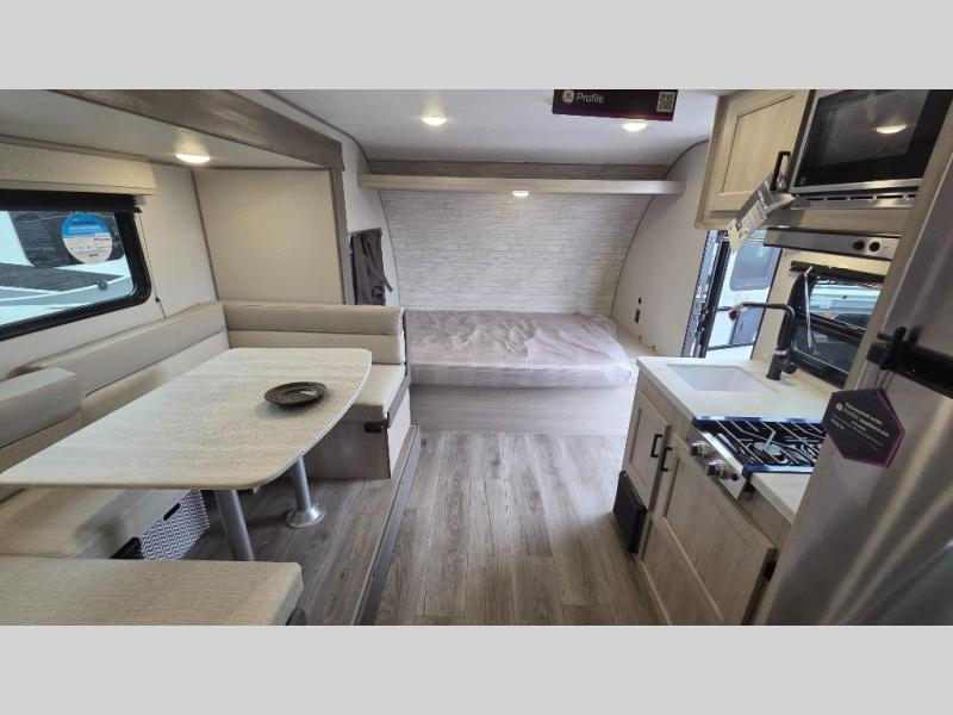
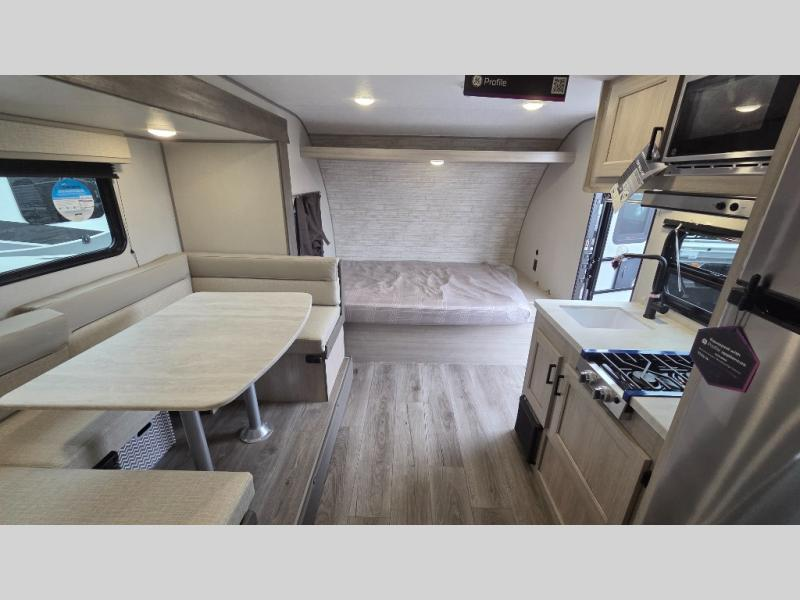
- tart tin [263,380,328,406]
